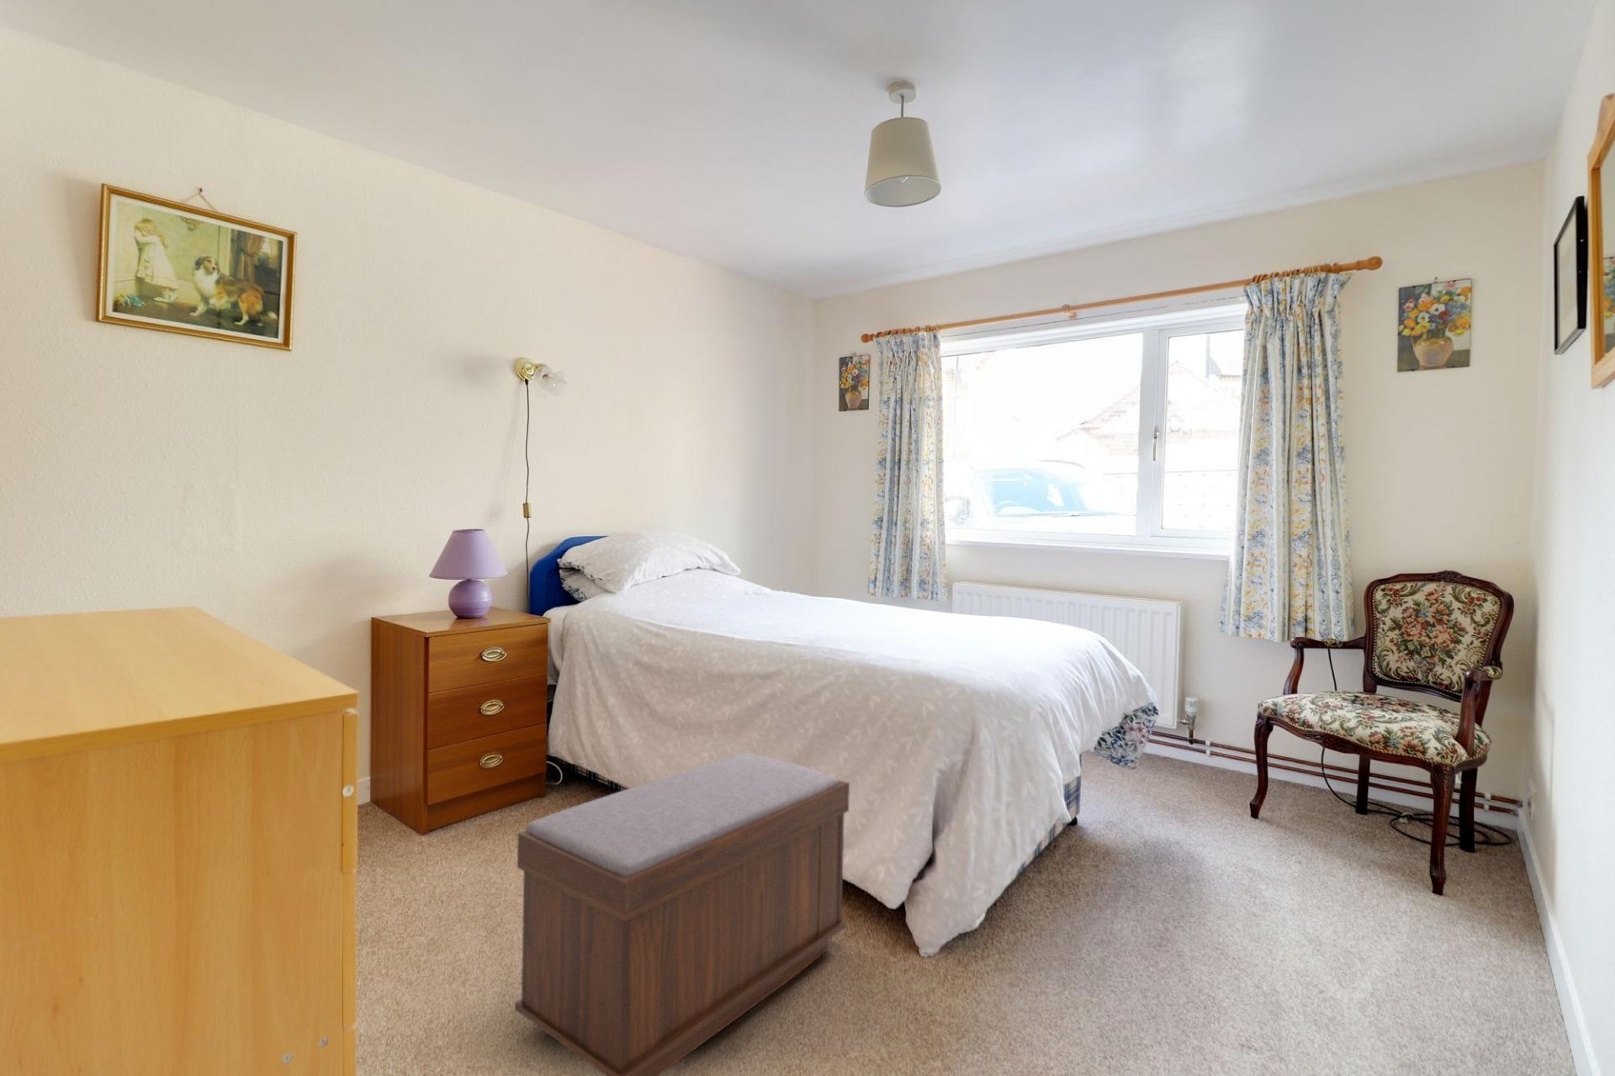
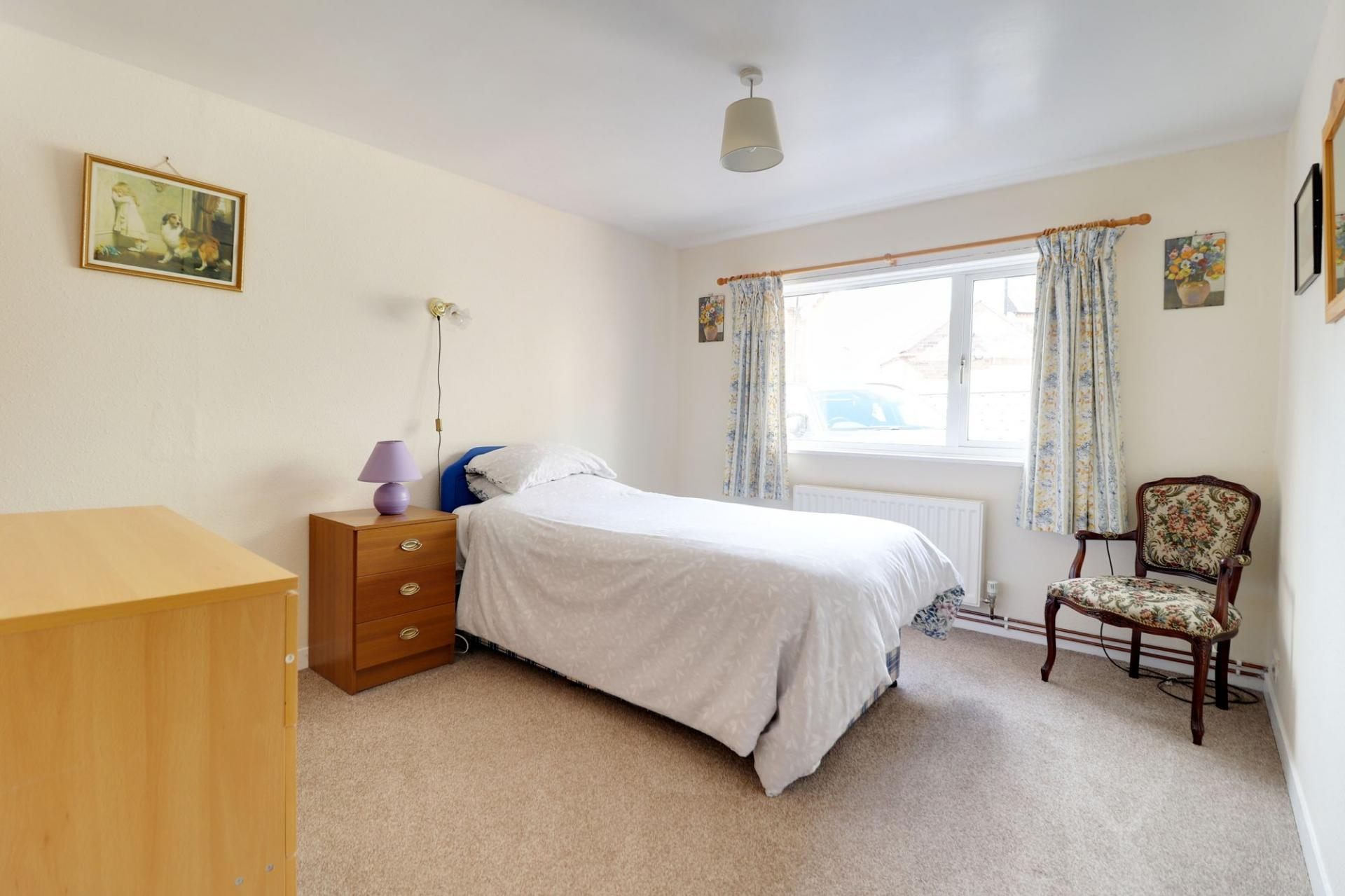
- bench [514,752,850,1076]
